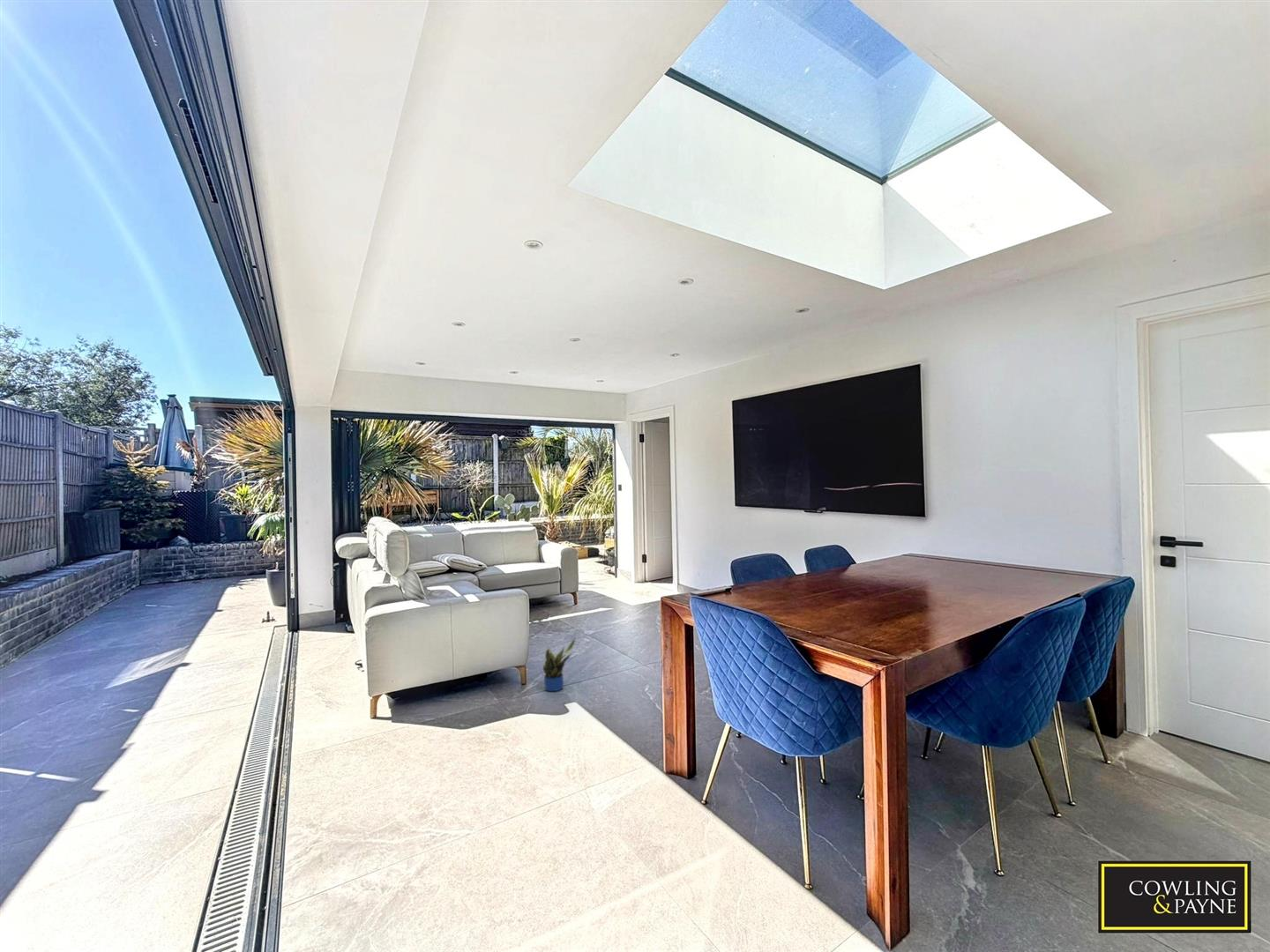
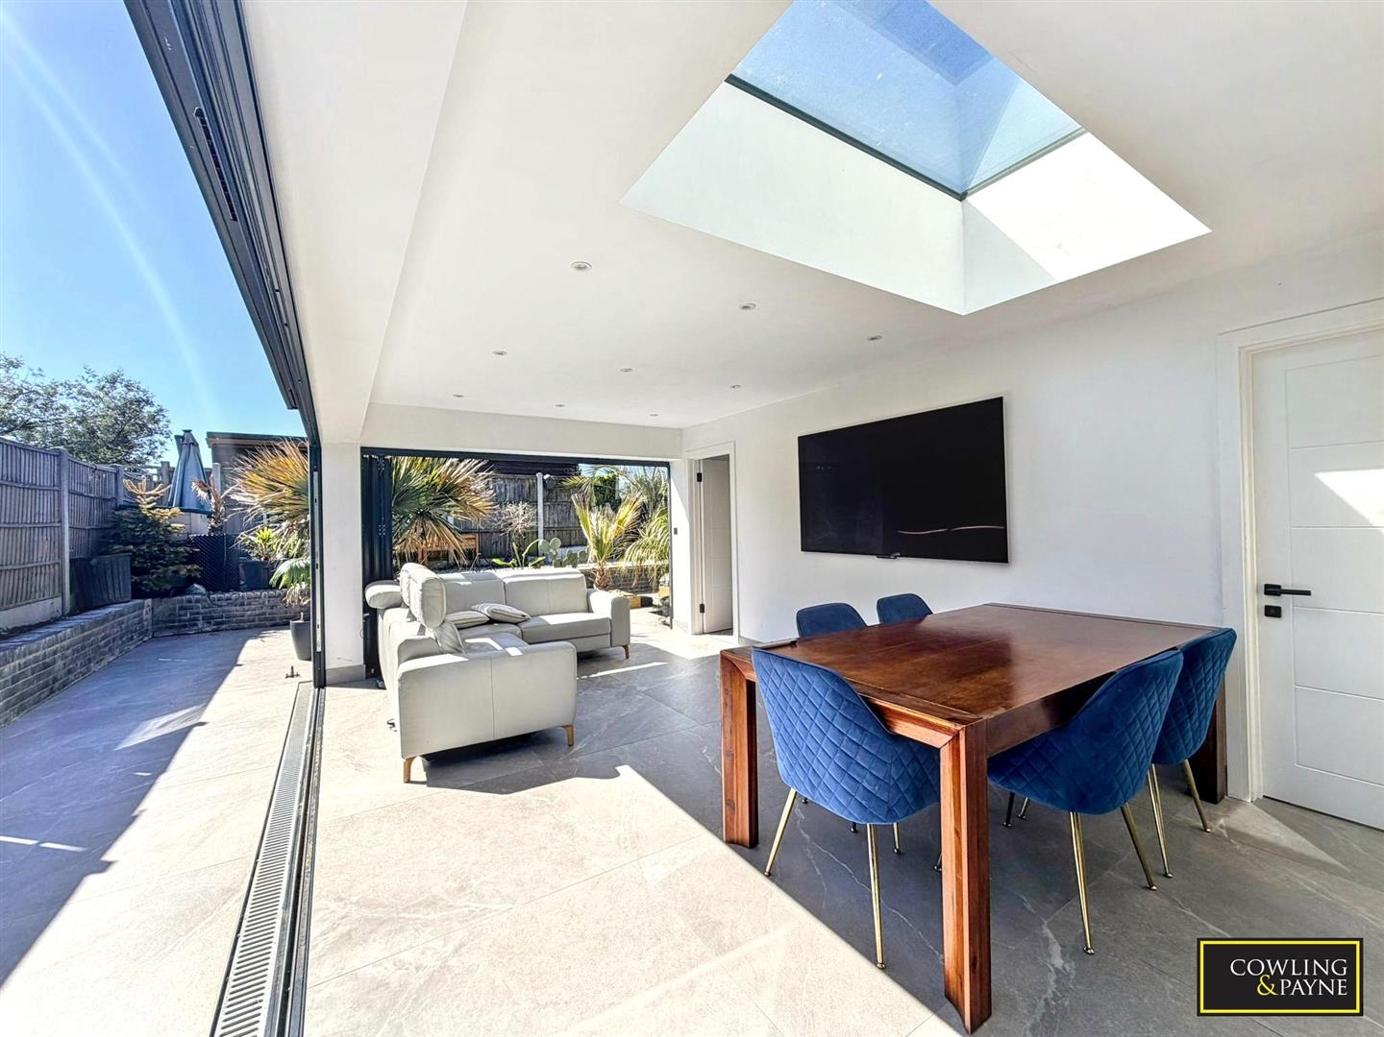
- potted plant [542,637,576,692]
